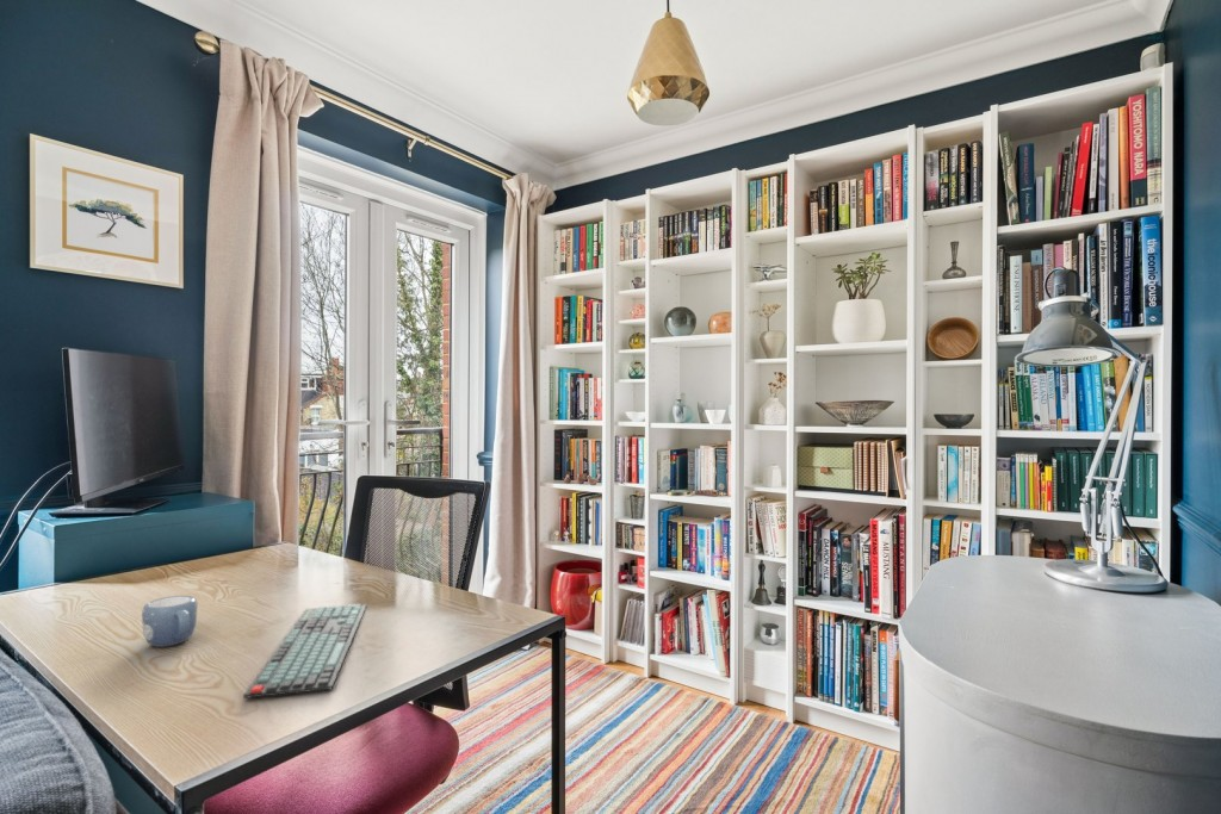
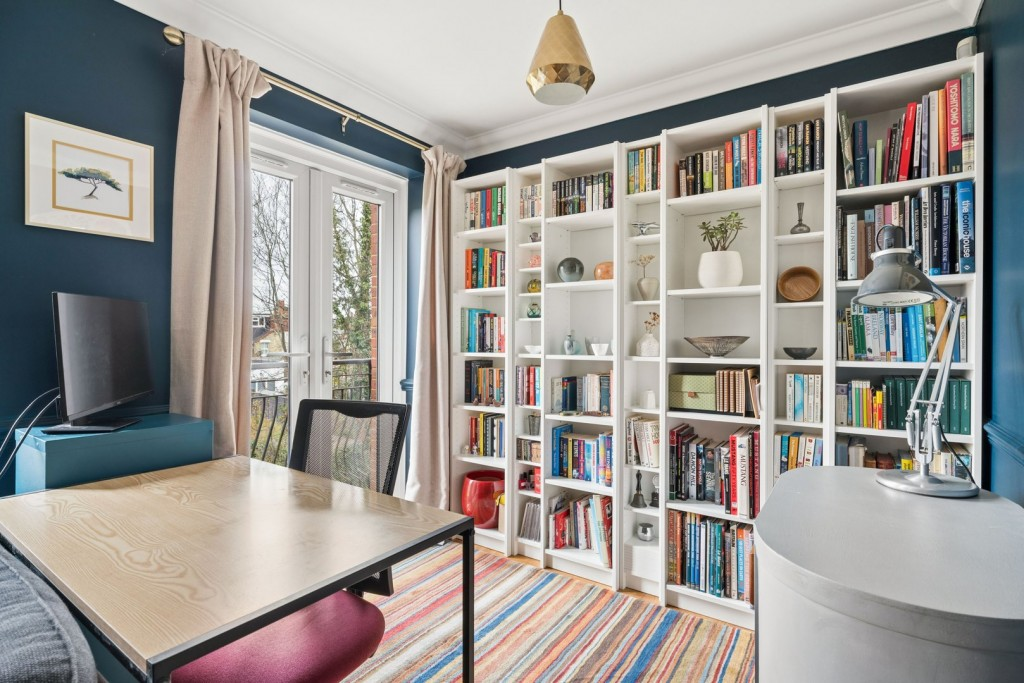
- keyboard [242,603,367,700]
- mug [141,595,199,648]
